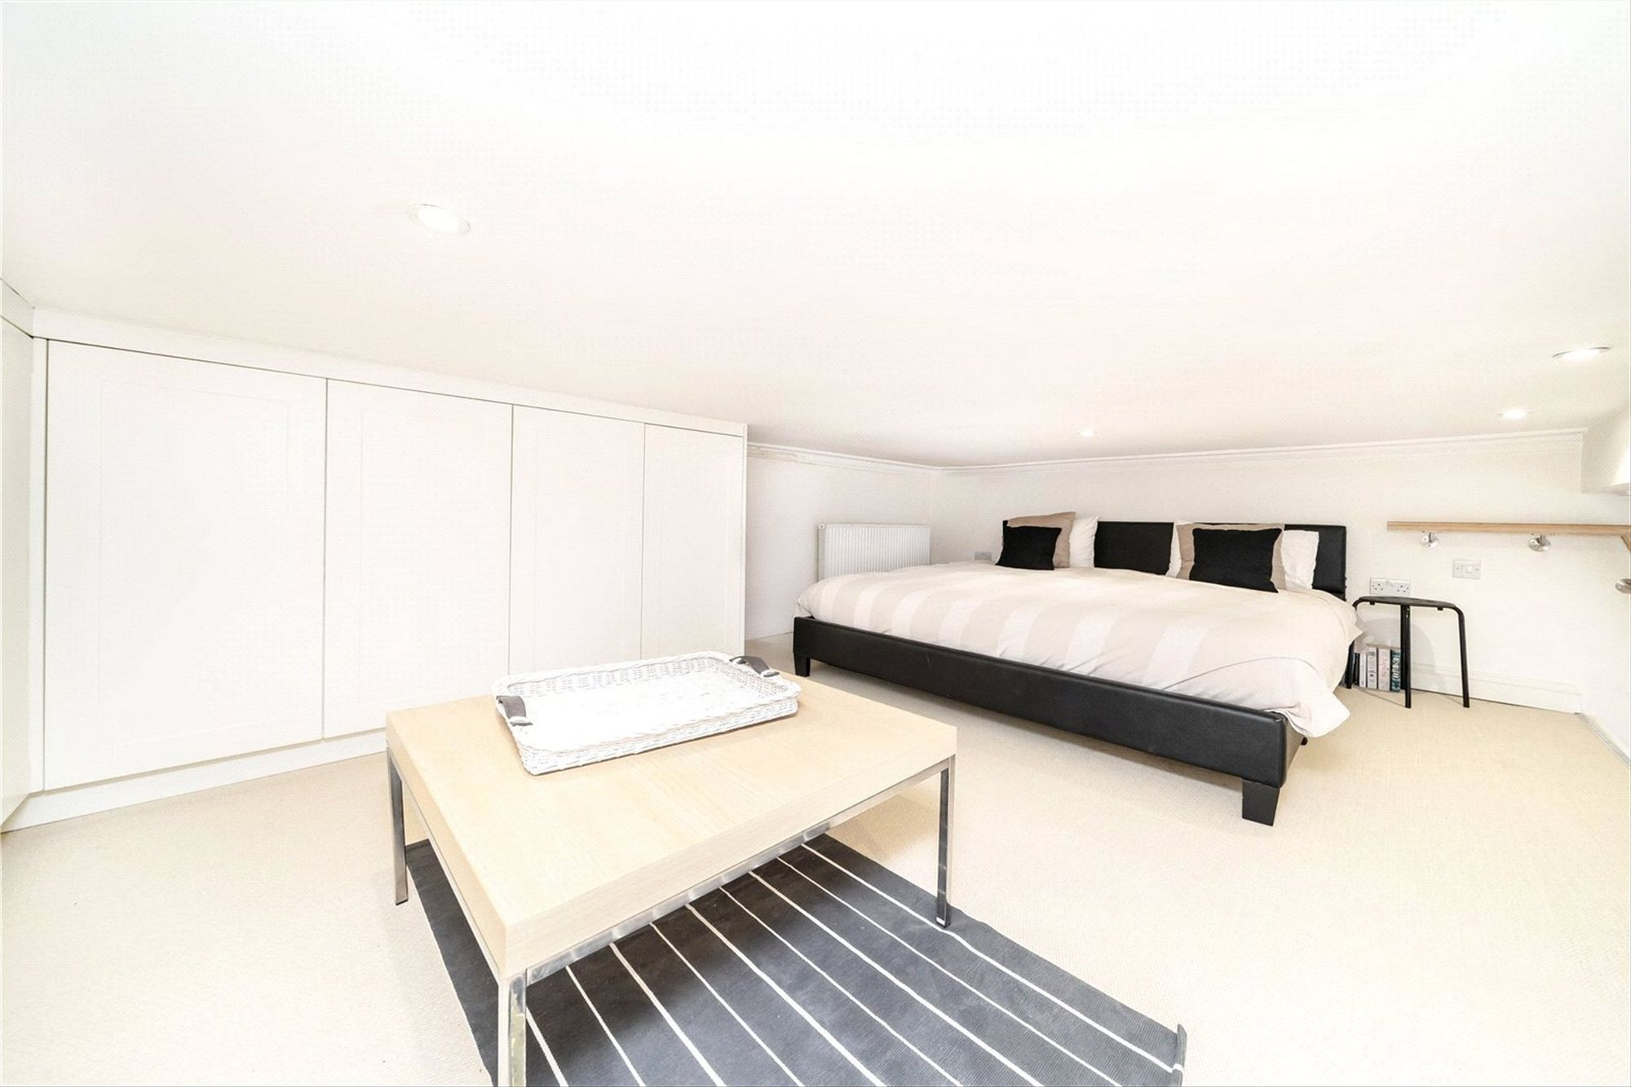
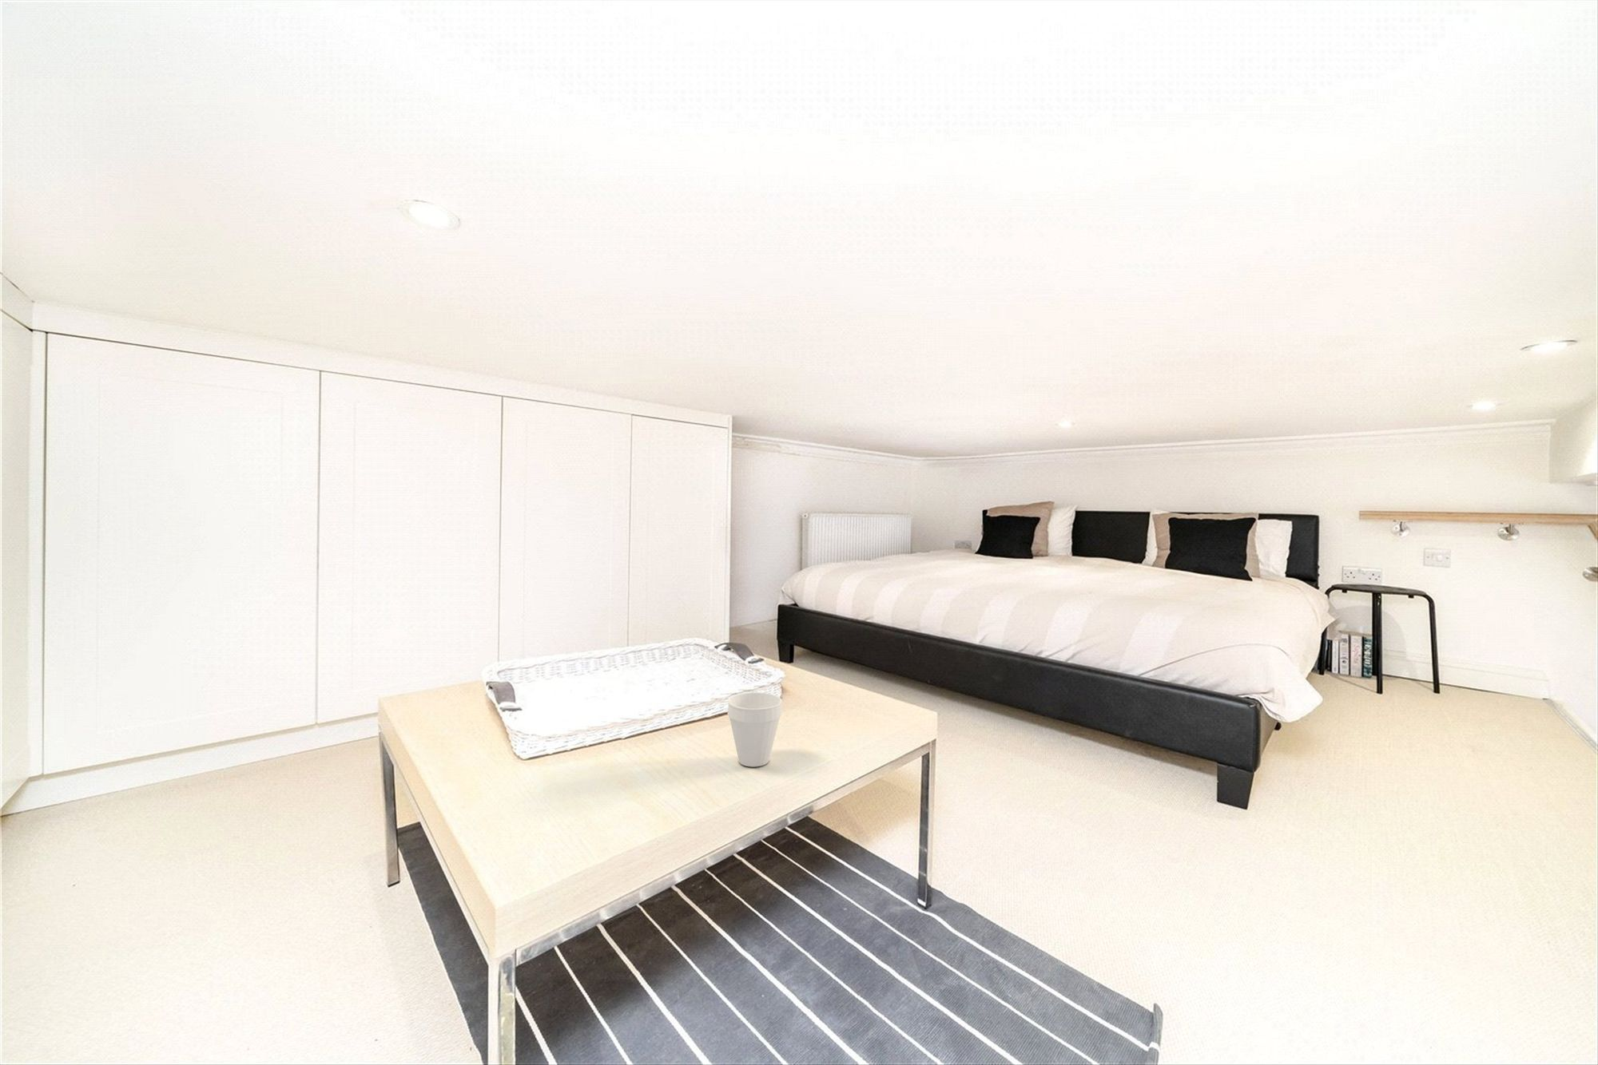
+ cup [728,692,784,767]
